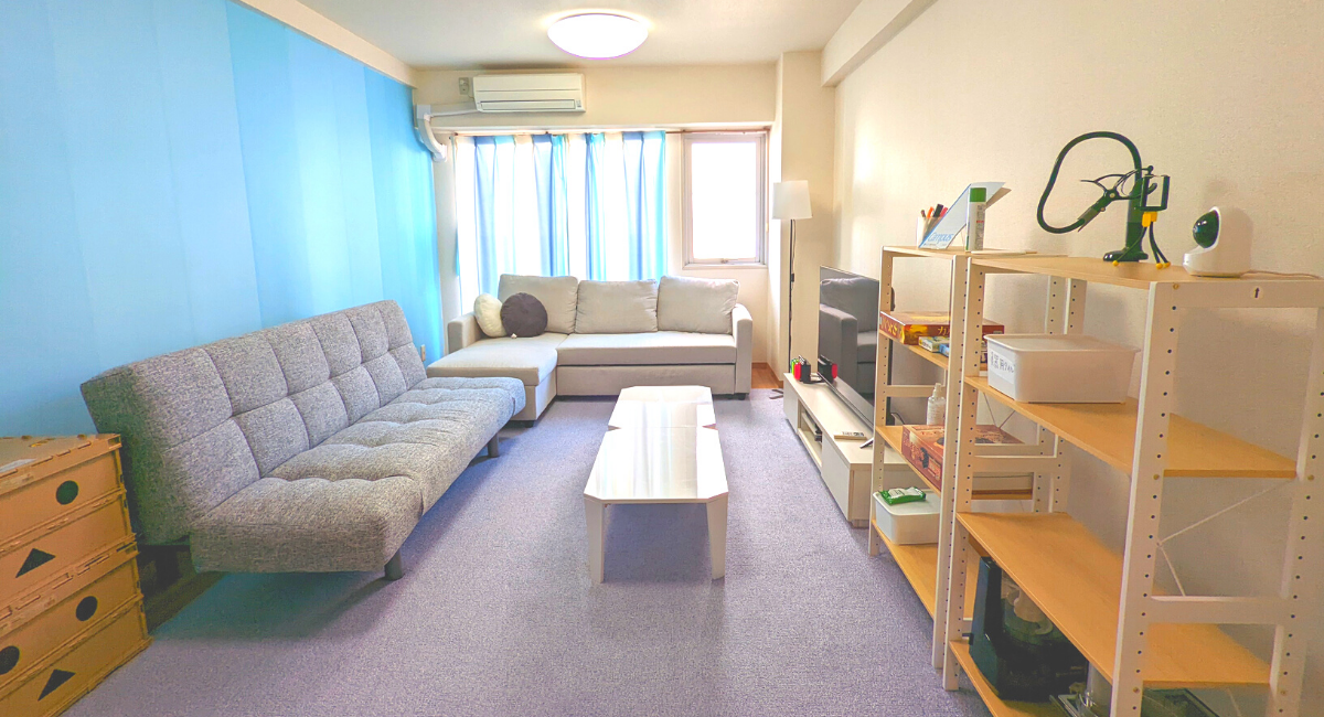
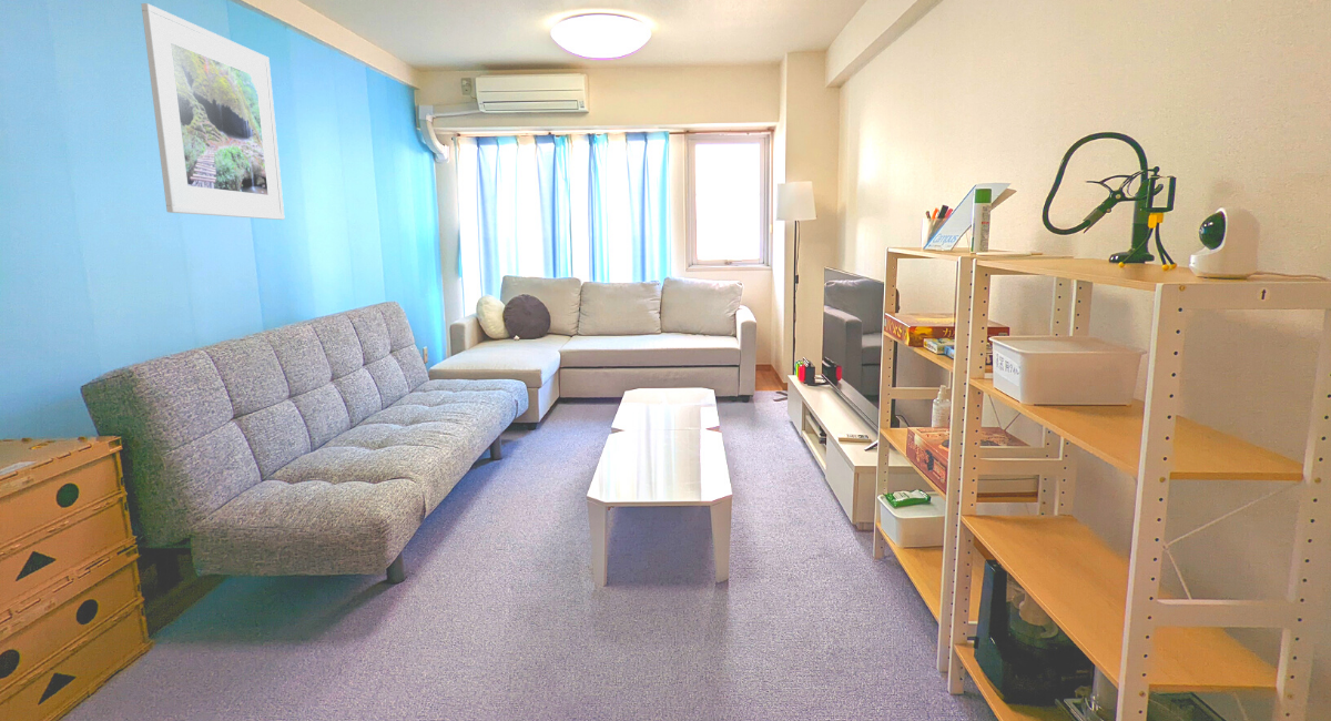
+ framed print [140,2,286,221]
